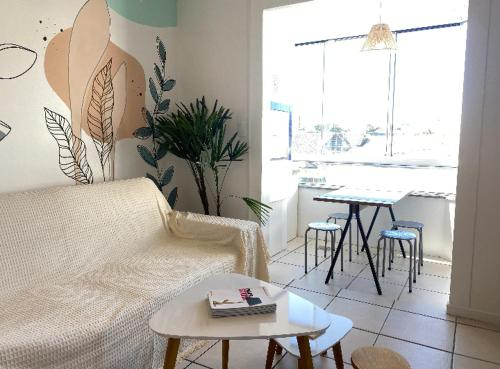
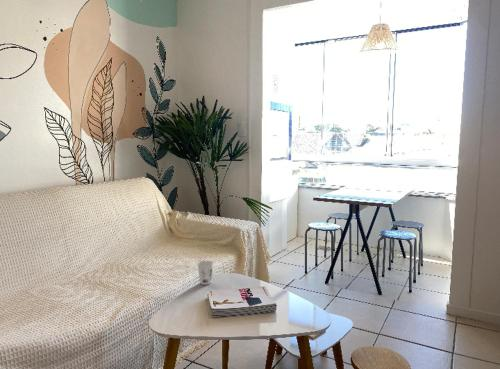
+ cup [196,260,214,286]
